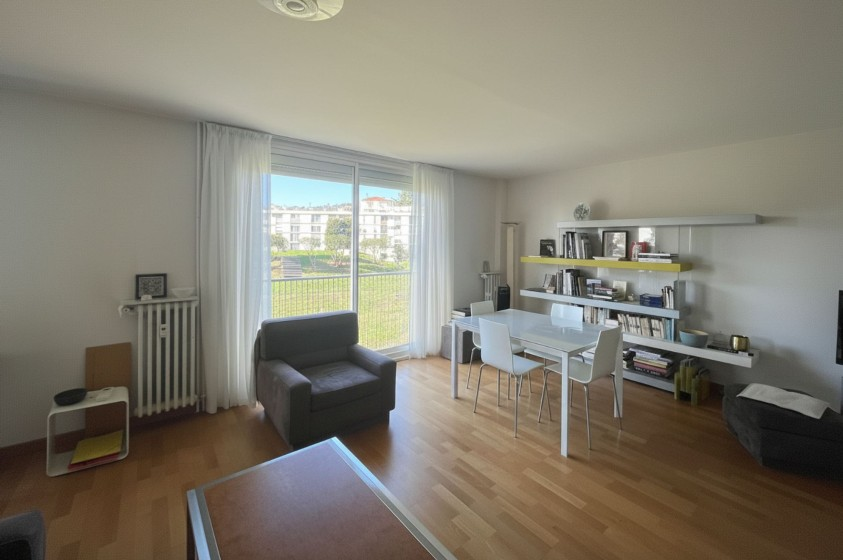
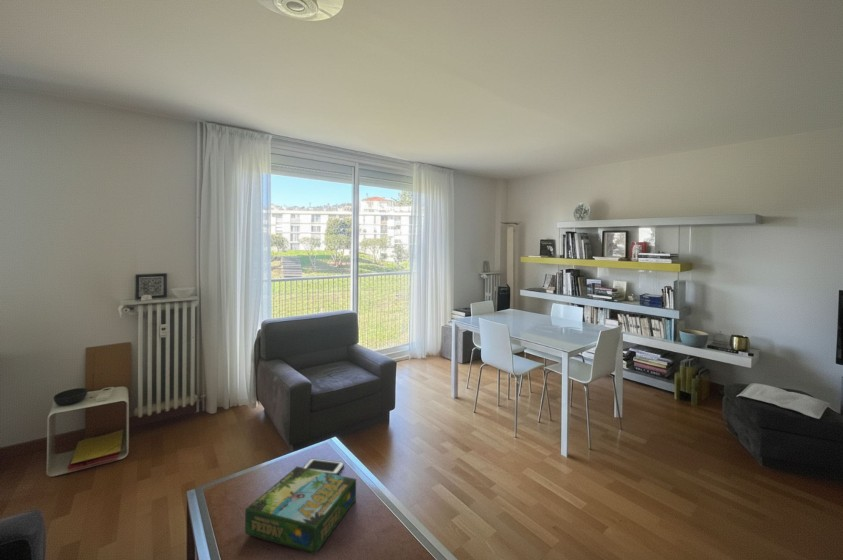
+ board game [244,465,358,556]
+ cell phone [302,458,345,475]
